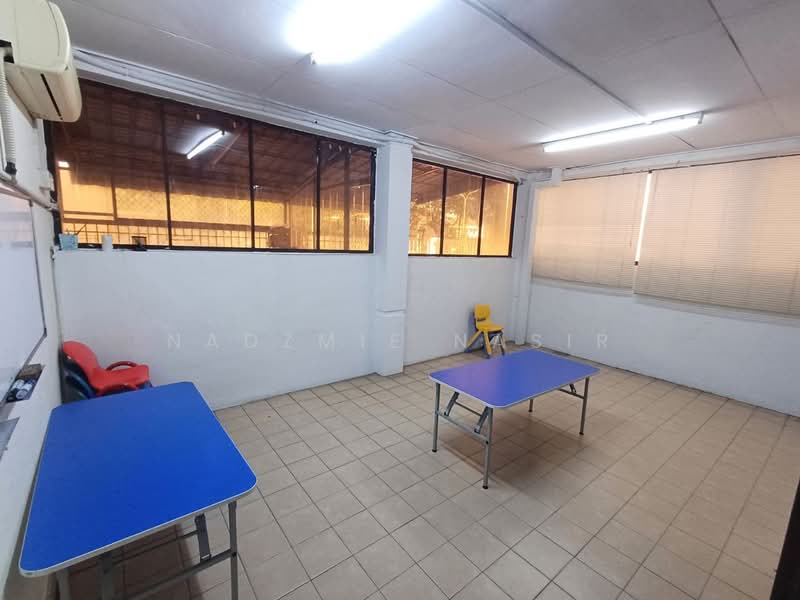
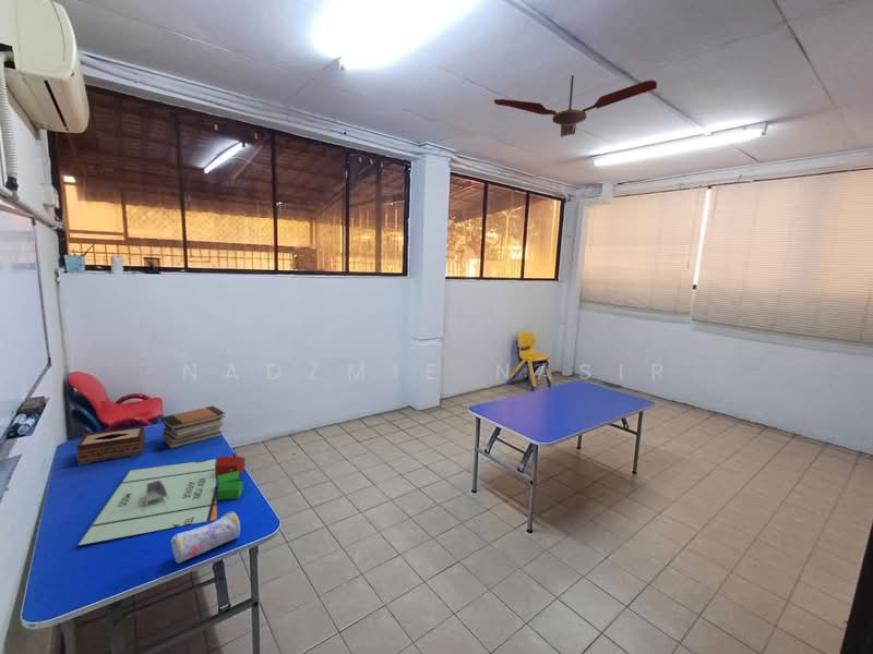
+ board game [77,451,247,546]
+ pencil case [169,510,241,565]
+ ceiling fan [493,74,658,138]
+ book stack [160,404,226,450]
+ tissue box [75,425,146,467]
